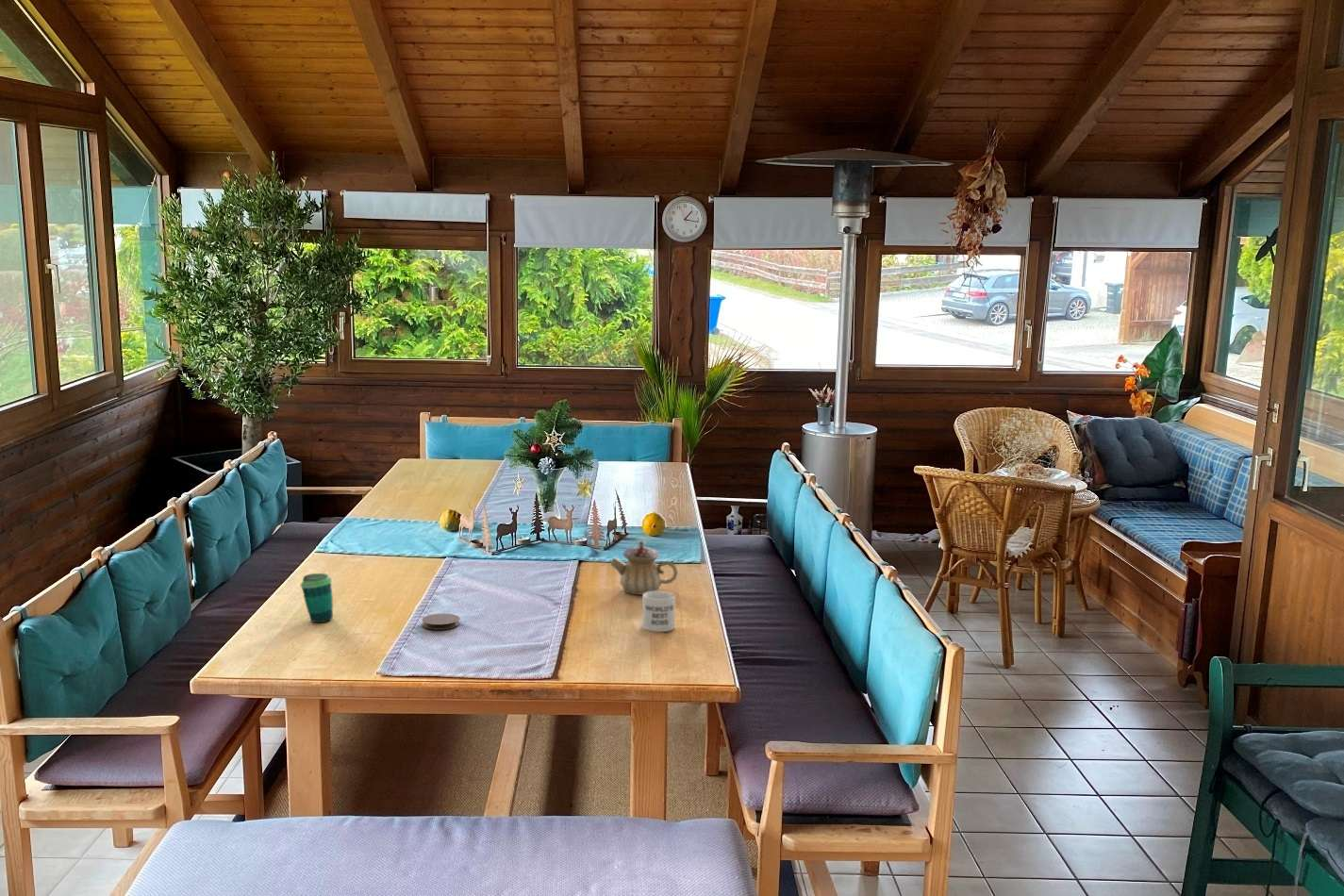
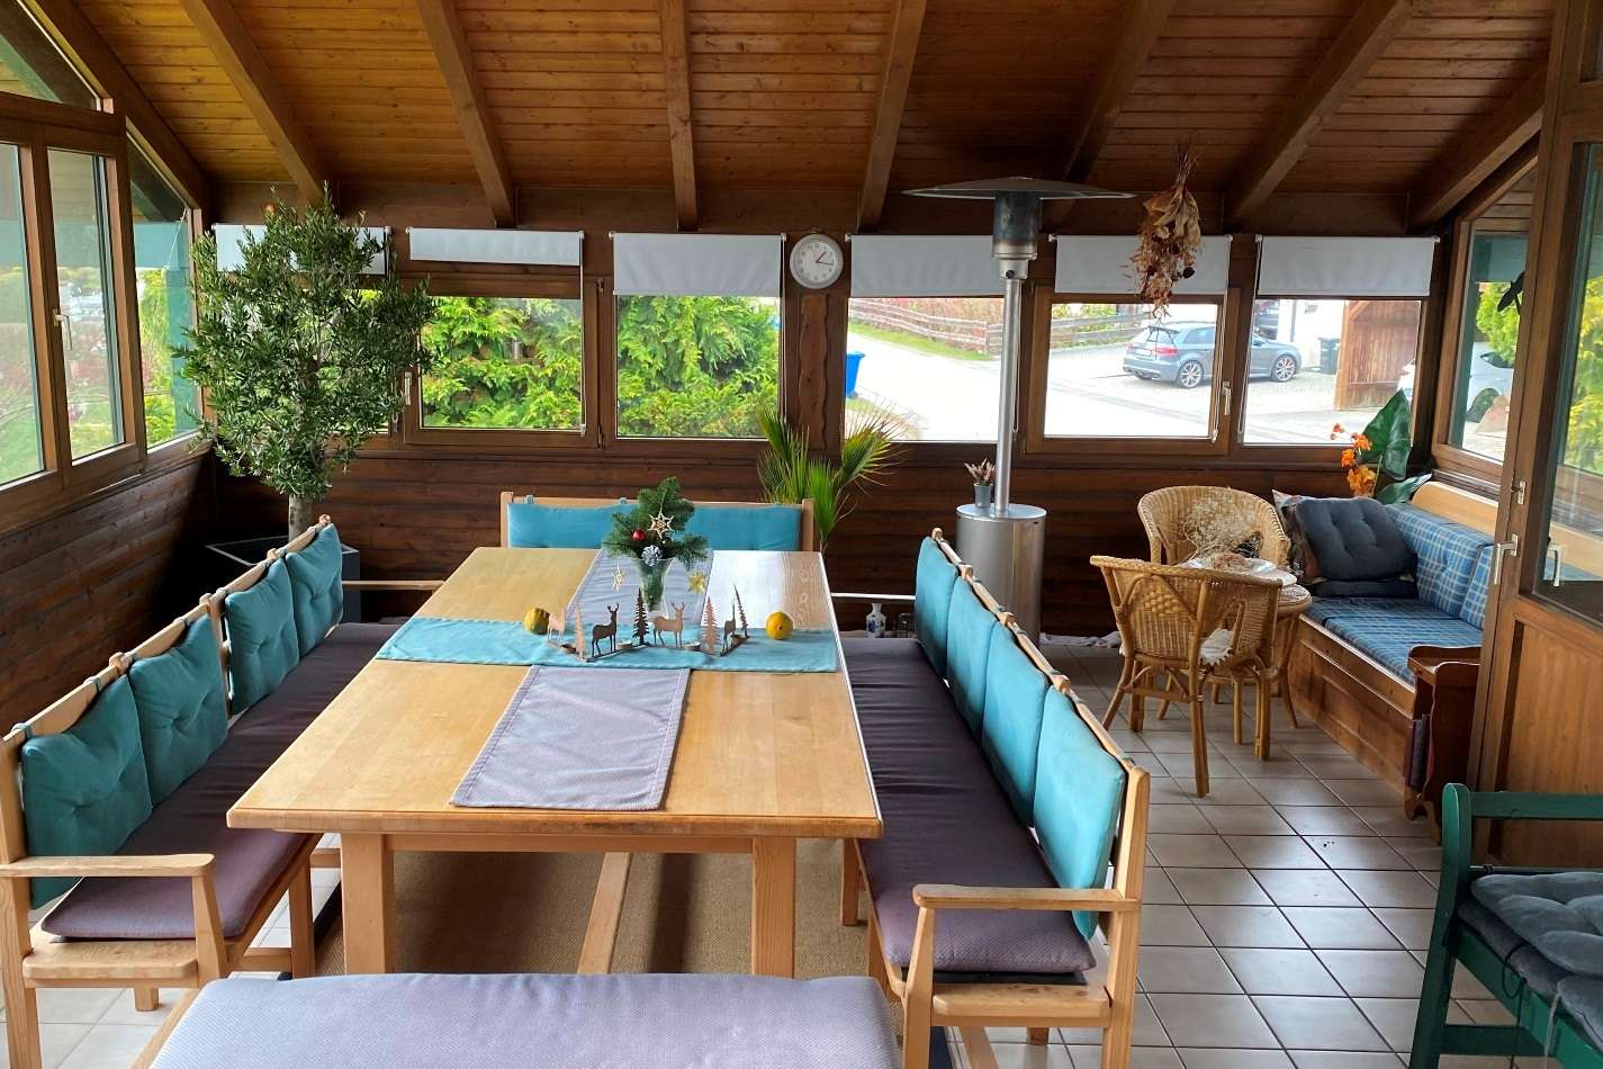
- mug [641,590,676,633]
- teapot [609,539,678,595]
- coaster [421,613,460,630]
- cup [300,572,334,623]
